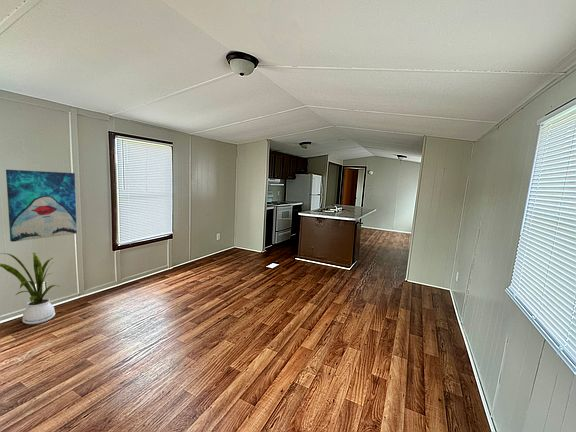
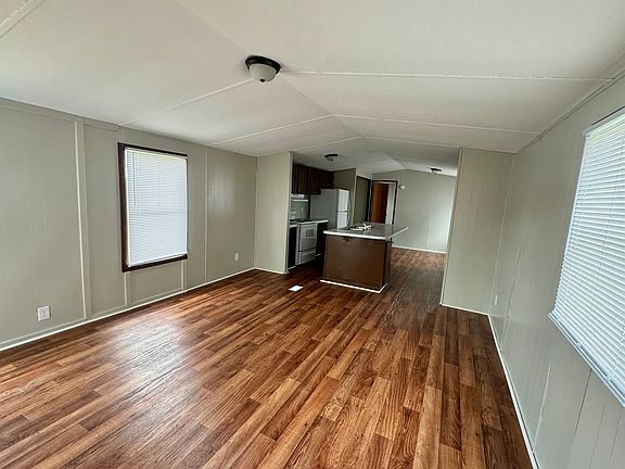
- house plant [0,252,59,325]
- wall art [5,169,78,243]
